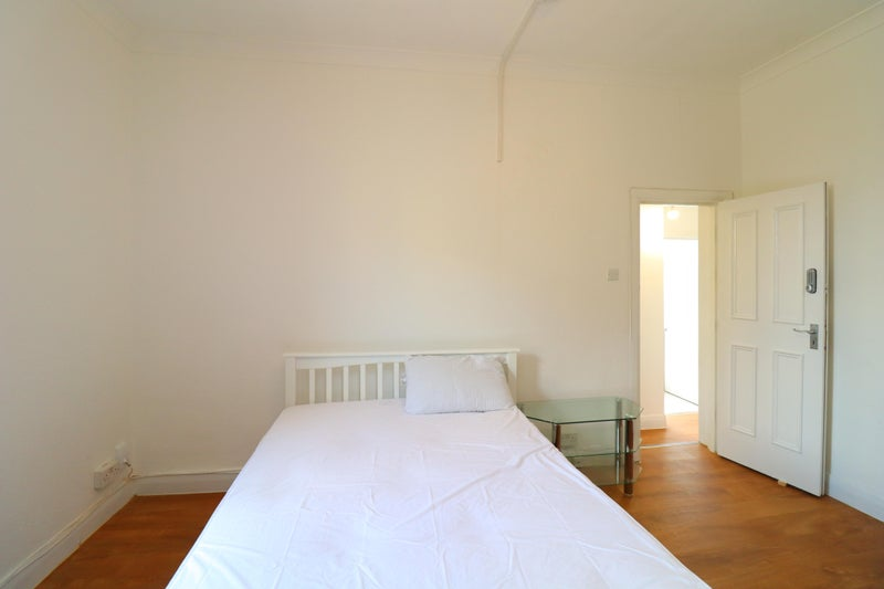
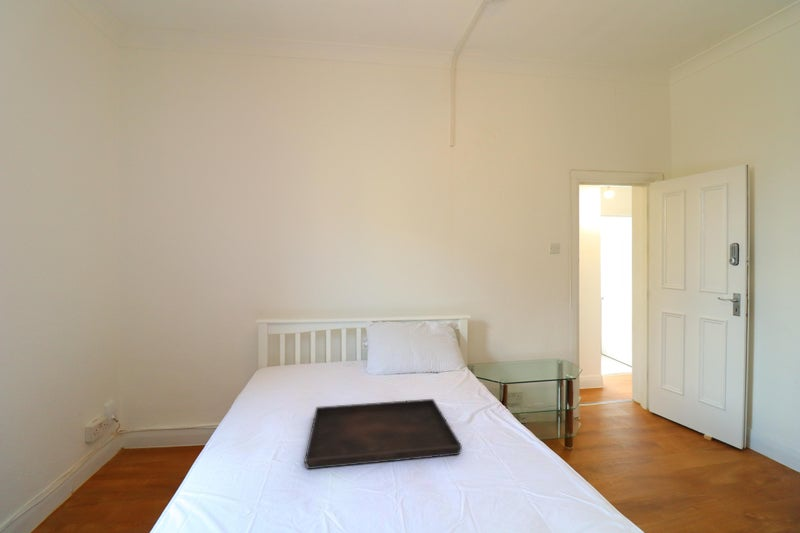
+ serving tray [304,398,463,470]
